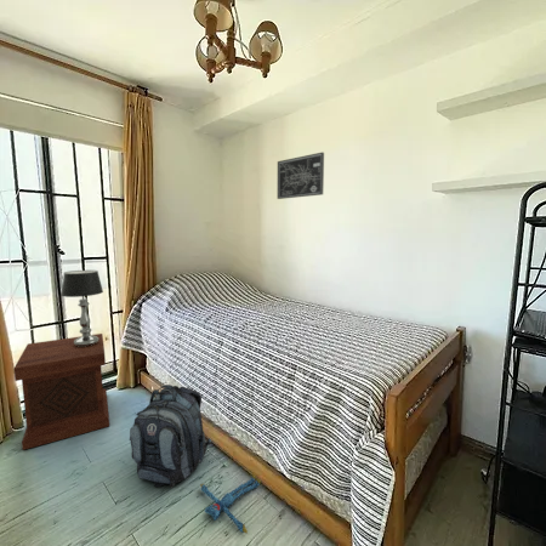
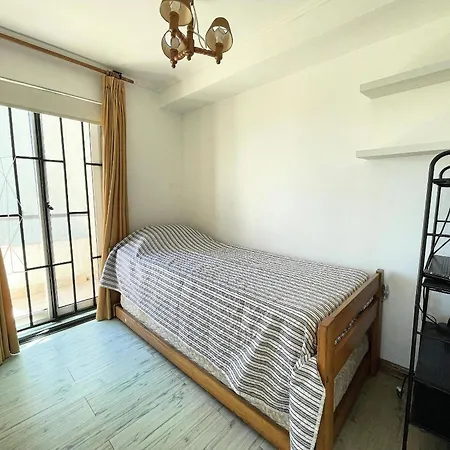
- wall art [277,150,325,200]
- side table [13,332,110,451]
- plush toy [199,473,262,534]
- backpack [129,383,212,489]
- table lamp [59,269,104,347]
